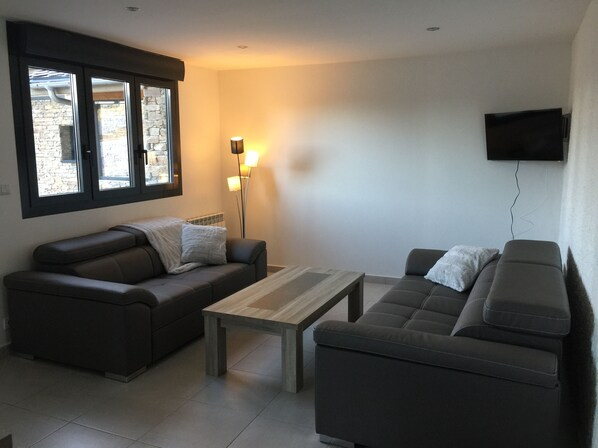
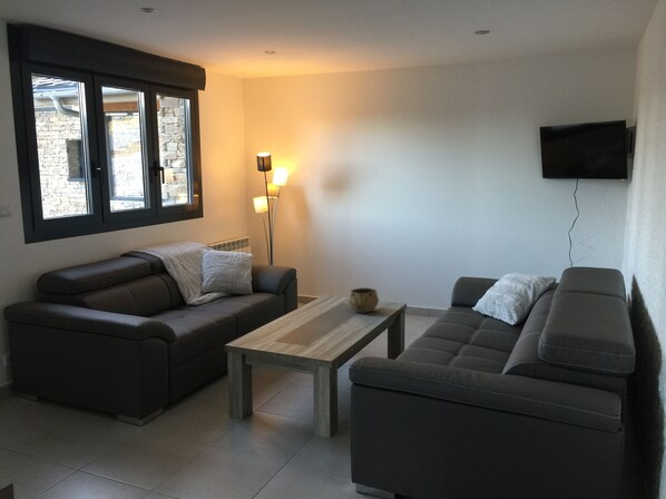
+ decorative bowl [347,286,380,314]
